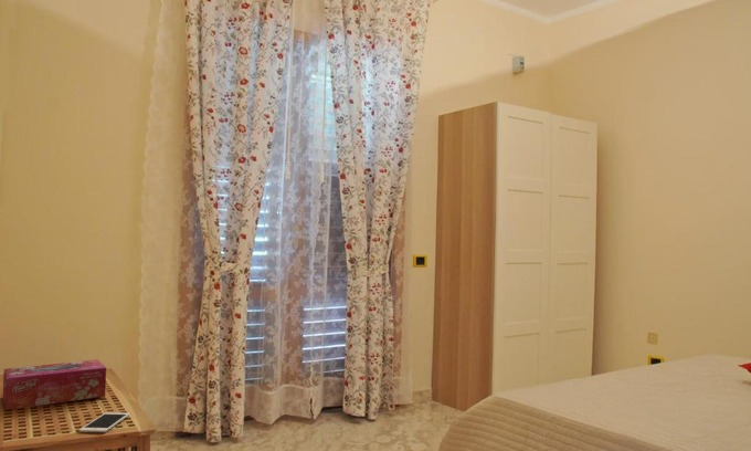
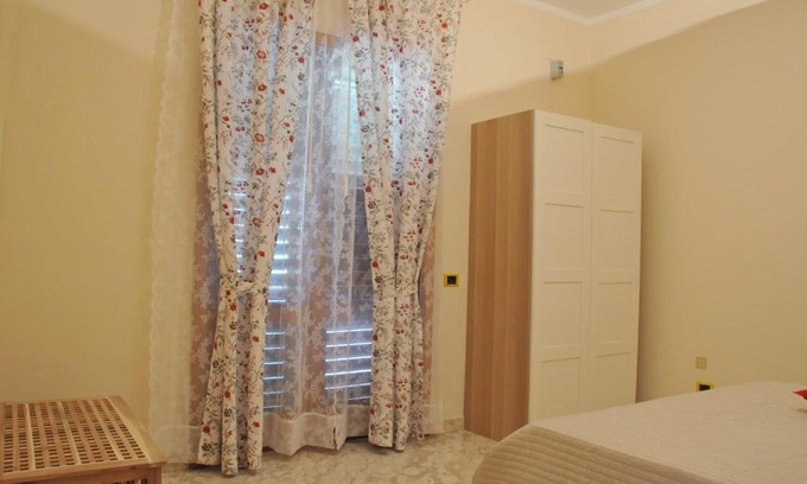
- cell phone [78,411,130,433]
- tissue box [2,358,107,410]
